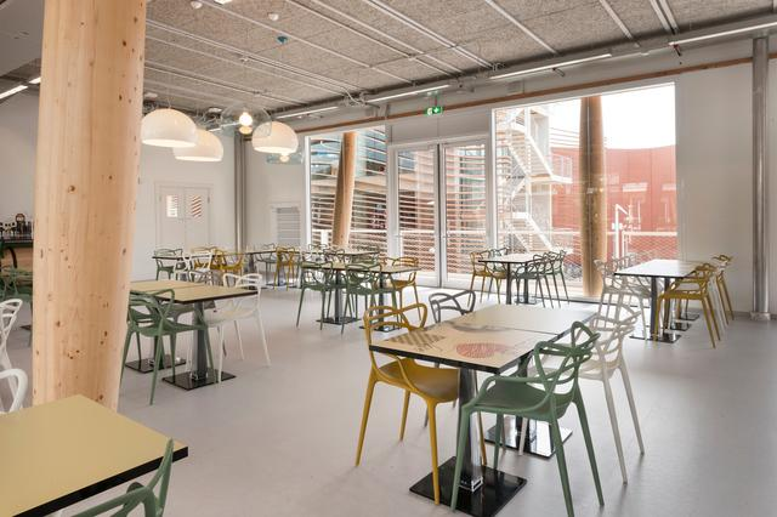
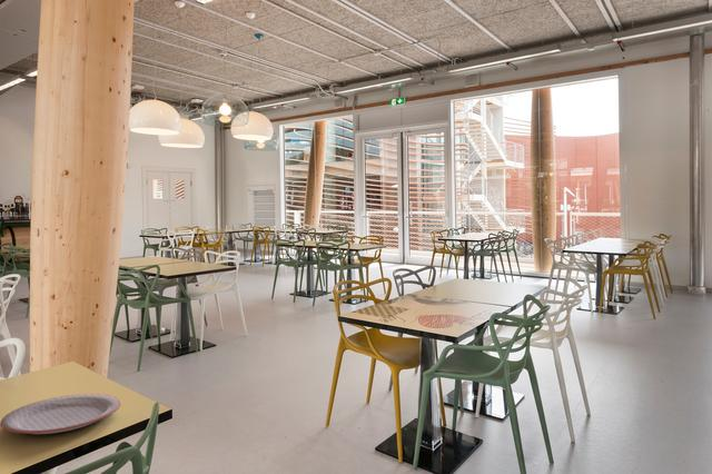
+ plate [0,393,122,435]
